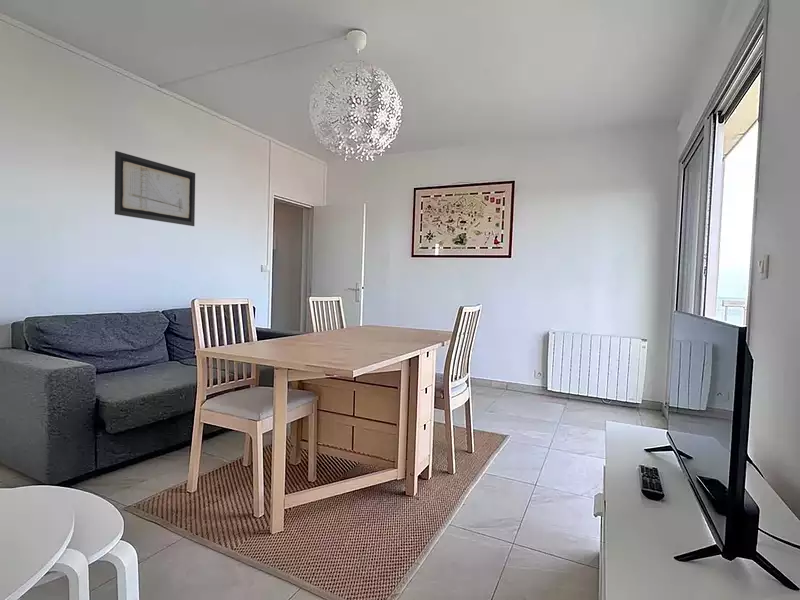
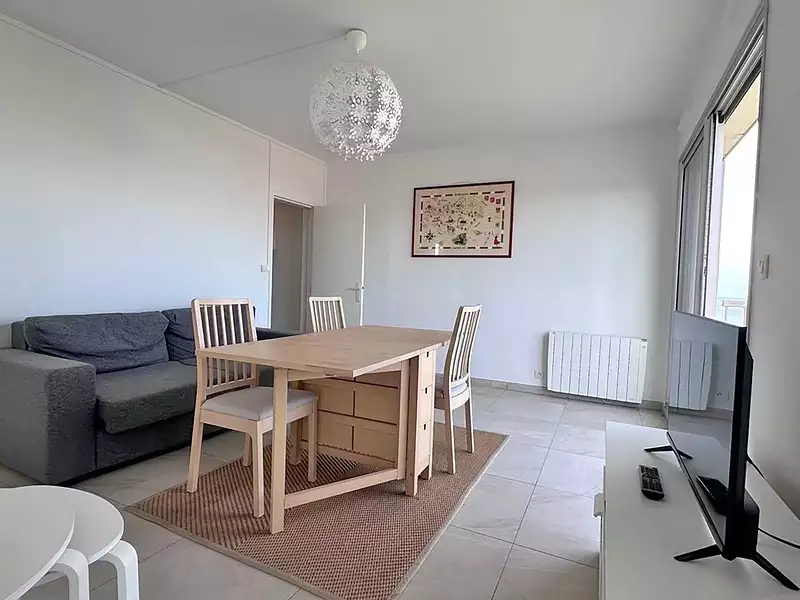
- wall art [114,150,196,227]
